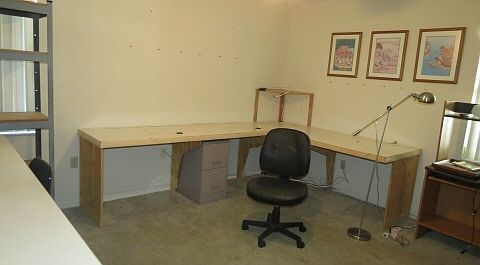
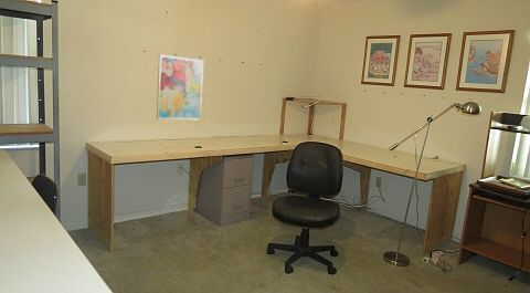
+ wall art [156,53,204,121]
